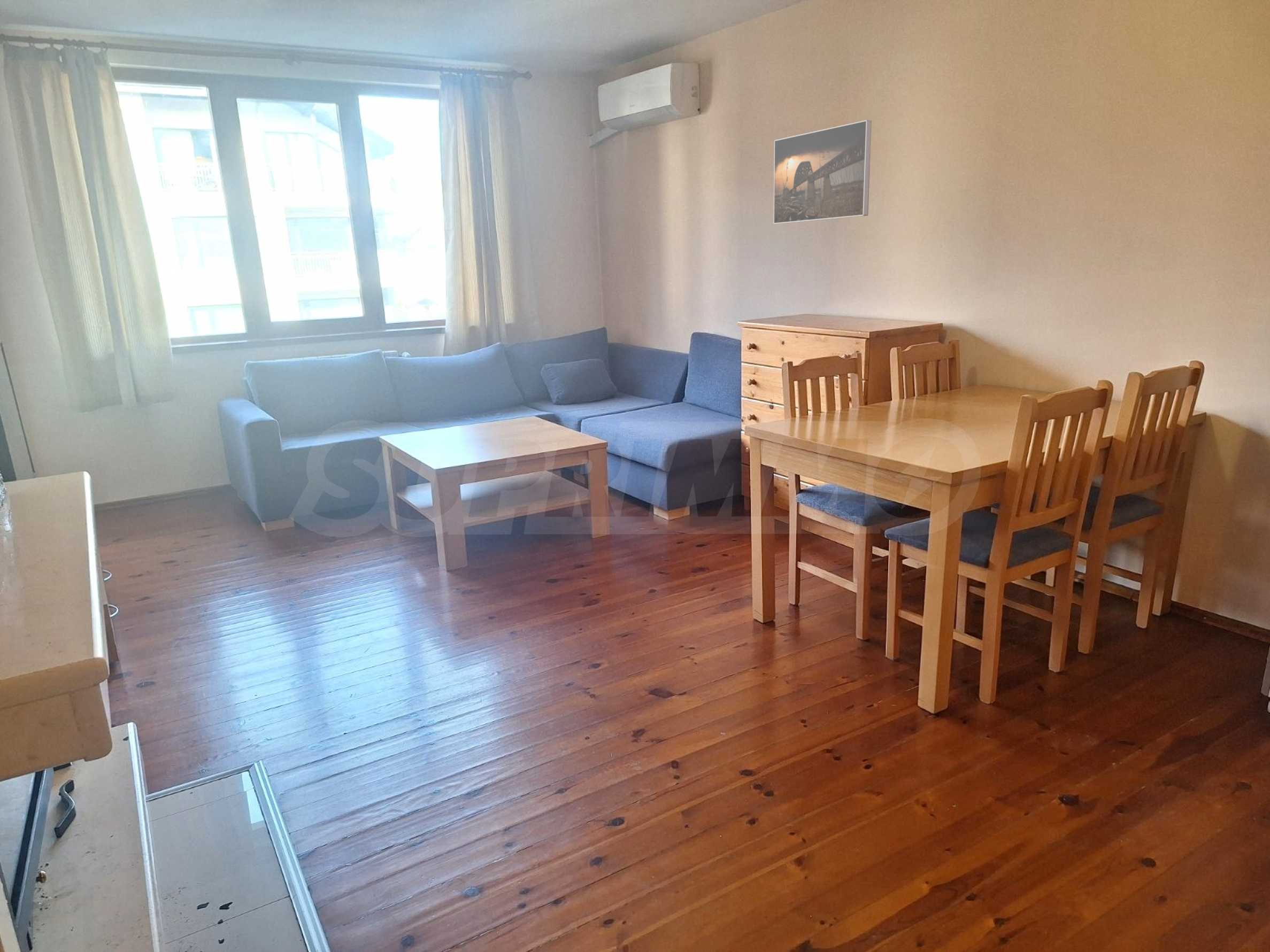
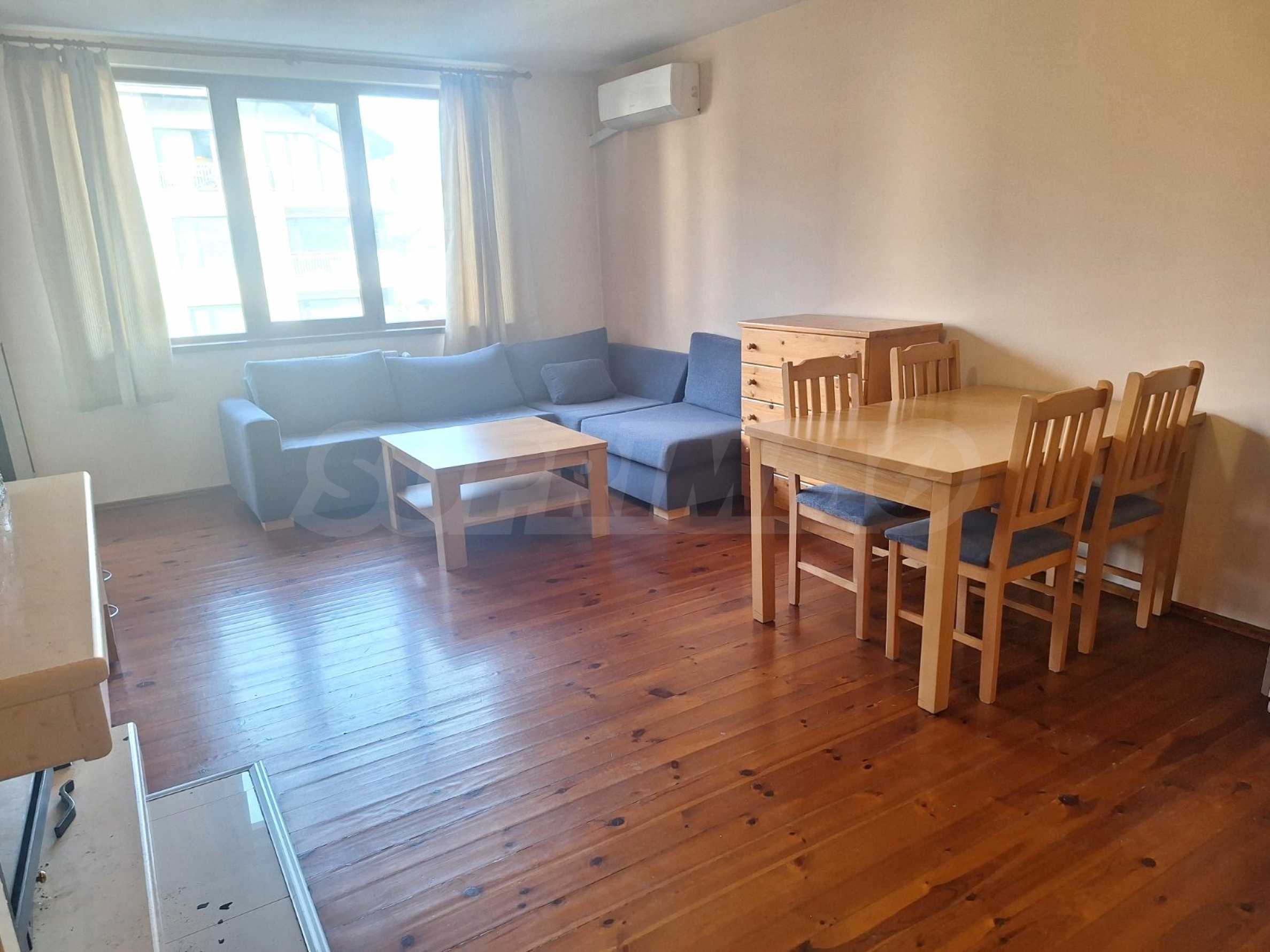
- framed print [773,119,872,225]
